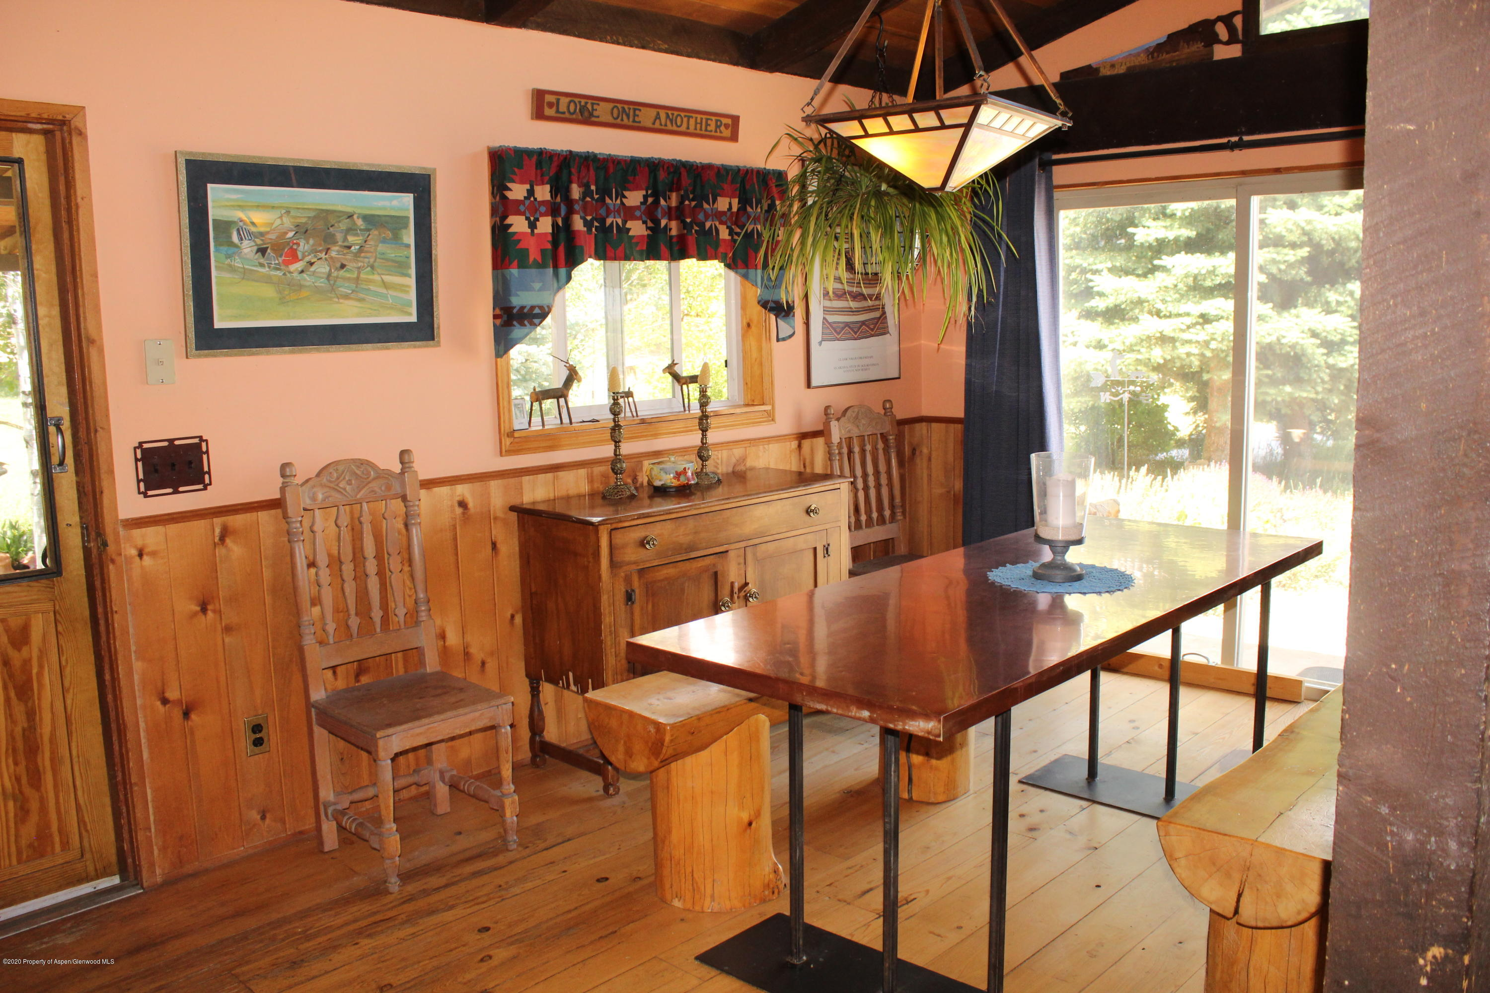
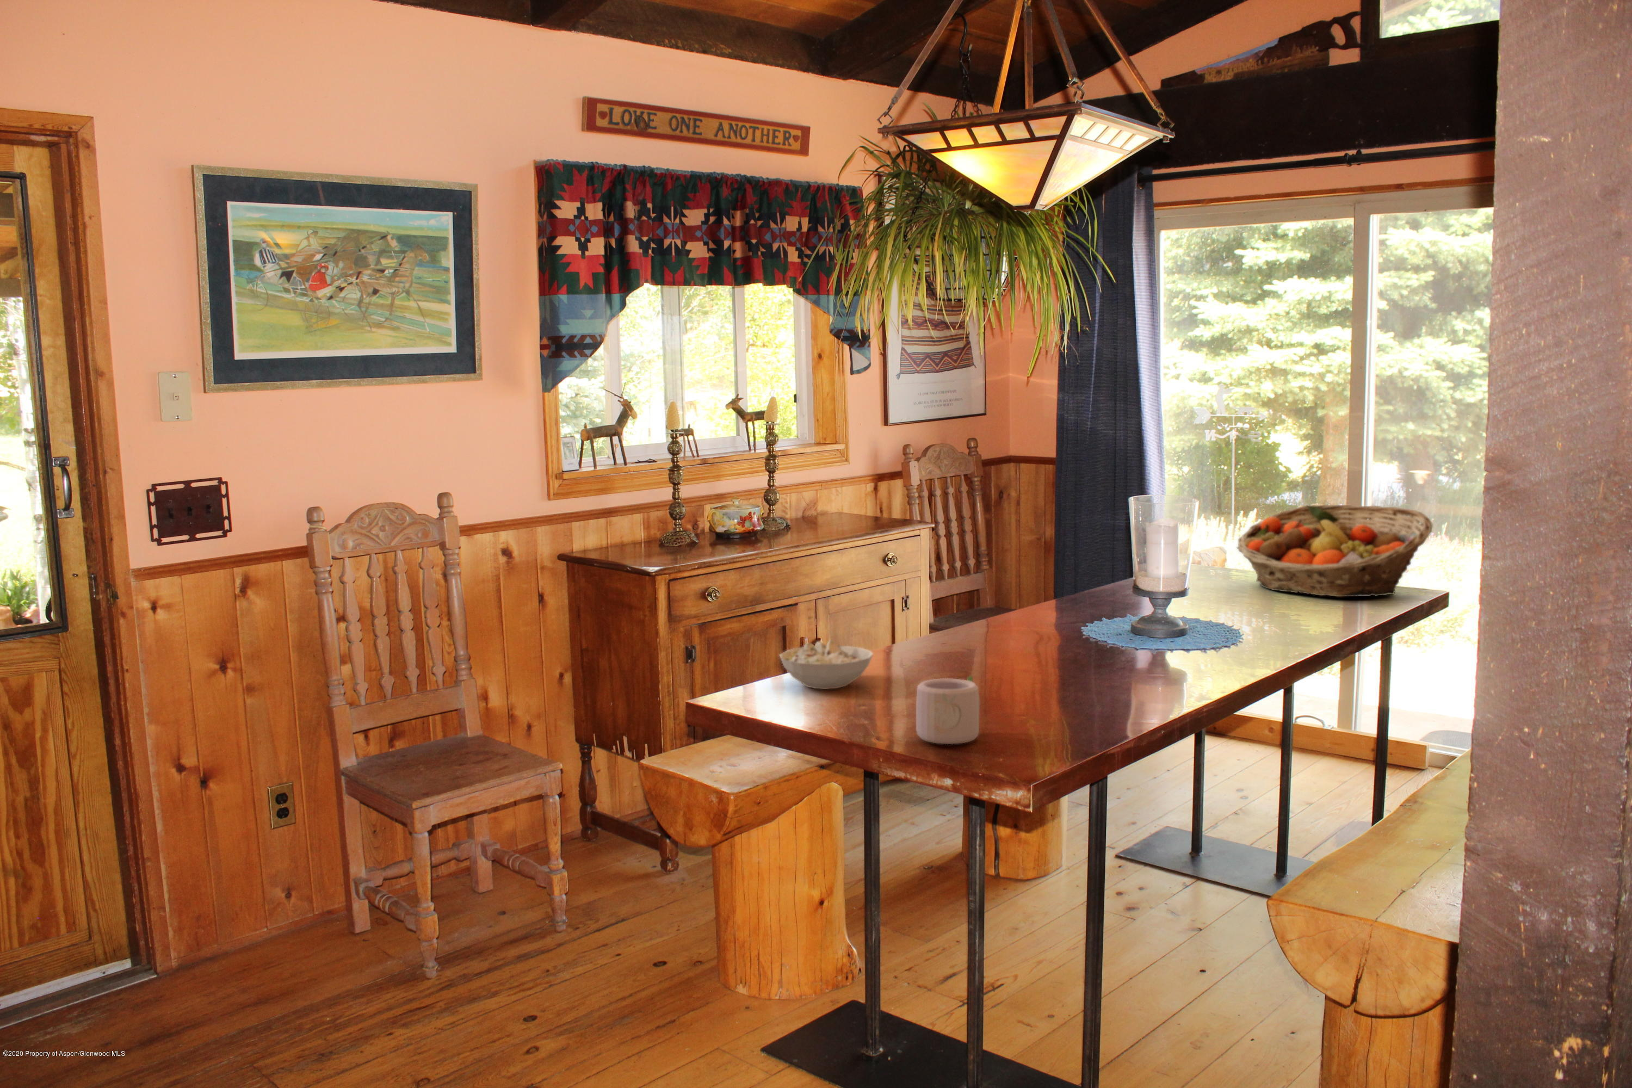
+ fruit basket [1236,504,1433,597]
+ bowl [778,639,873,690]
+ mug [895,675,981,744]
